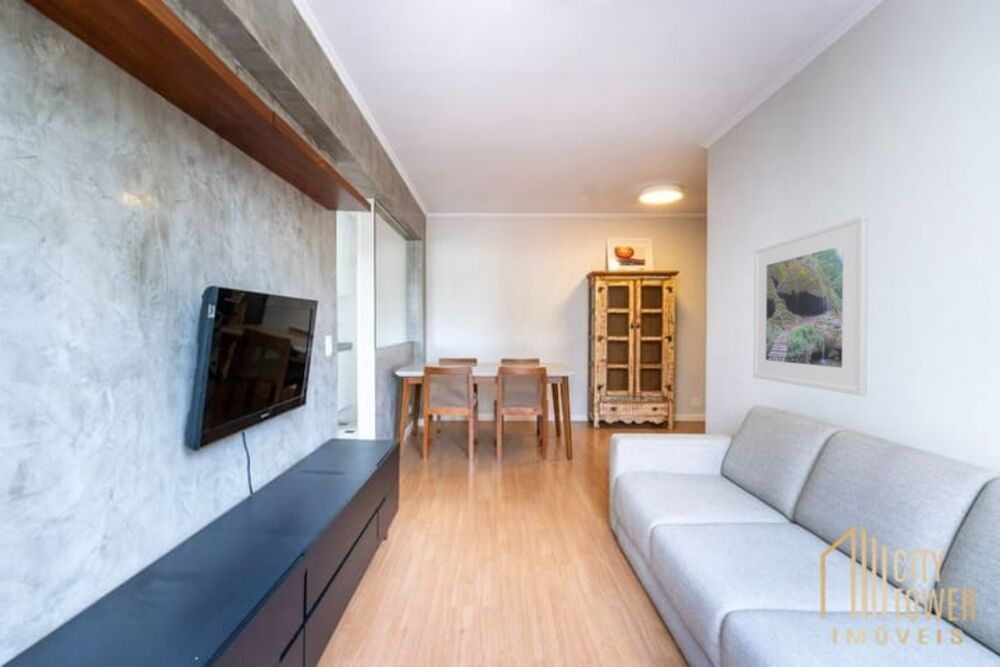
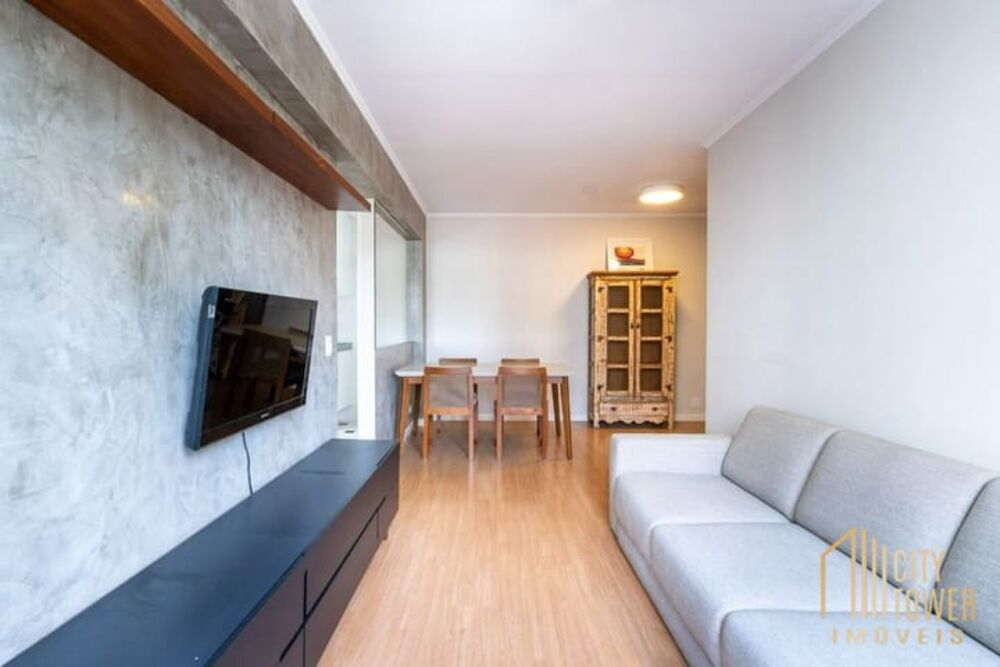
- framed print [752,213,869,397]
